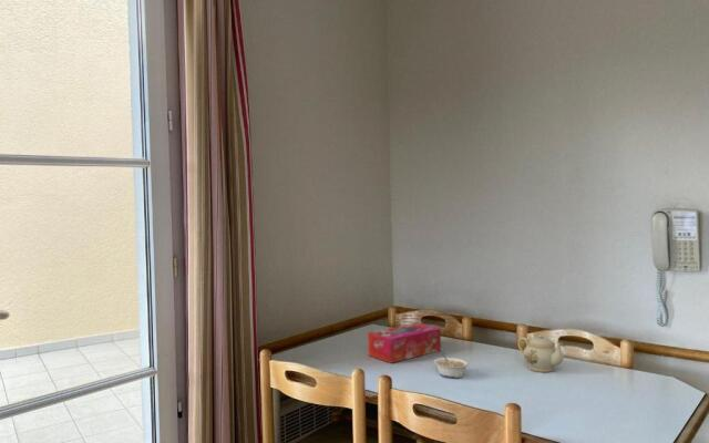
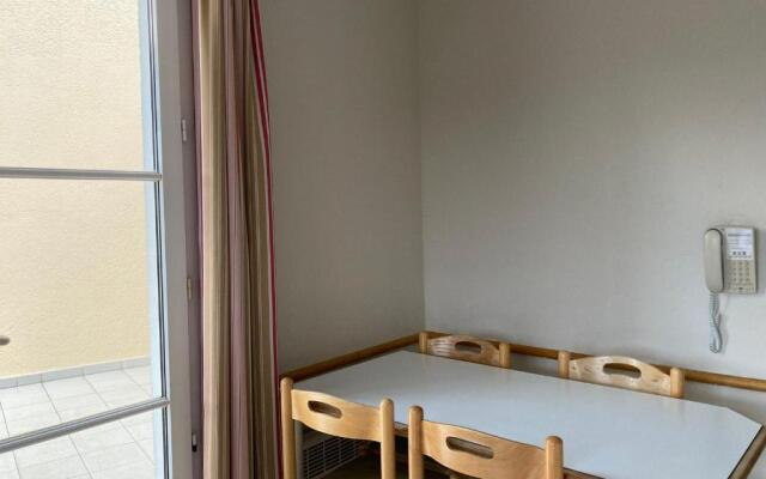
- legume [433,352,470,379]
- tissue box [367,322,442,364]
- teapot [517,333,565,373]
